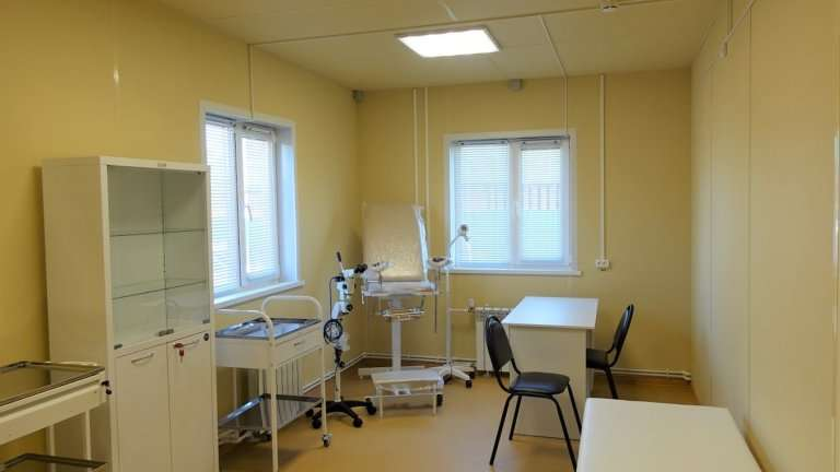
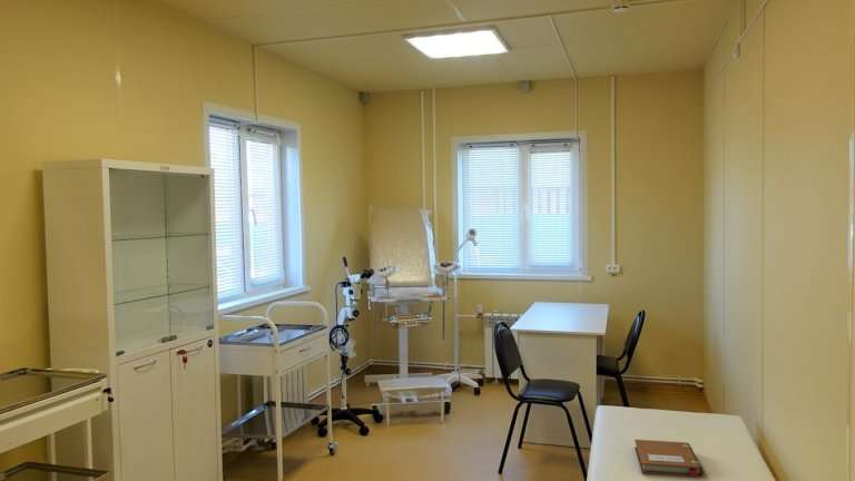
+ notebook [633,439,705,478]
